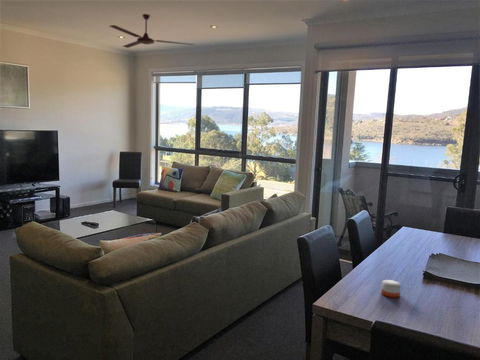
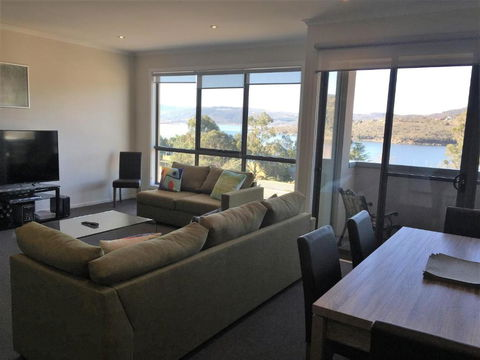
- ceiling fan [108,13,196,49]
- candle [380,271,402,299]
